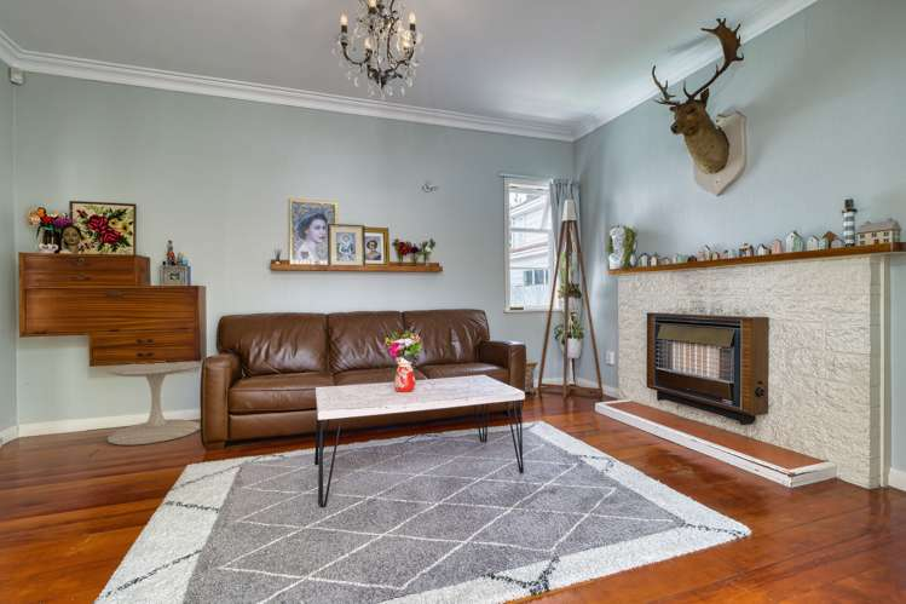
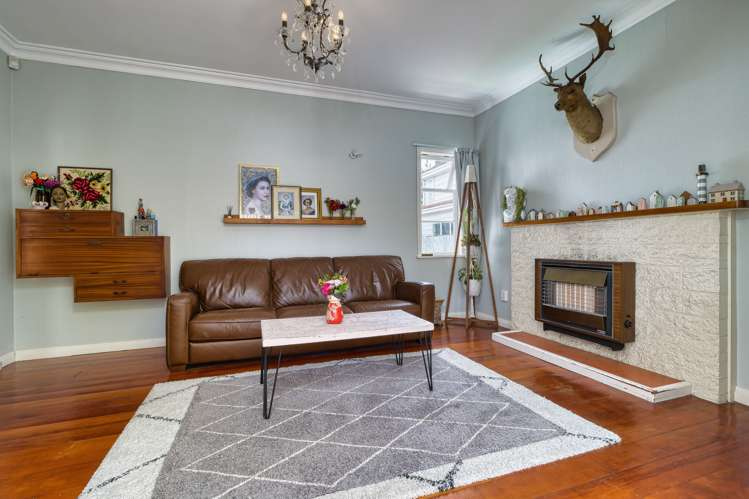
- side table [105,361,201,447]
